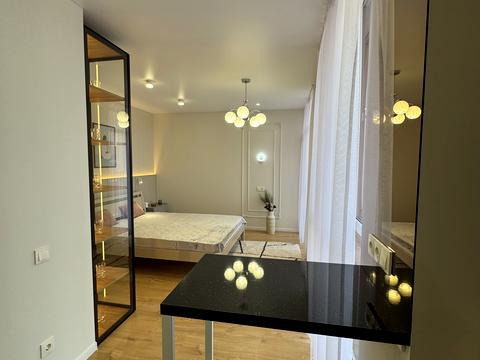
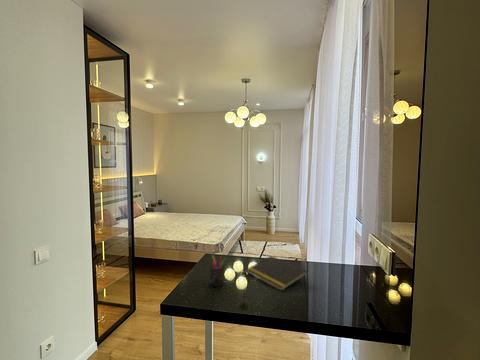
+ notepad [245,255,309,291]
+ pen holder [209,254,227,288]
